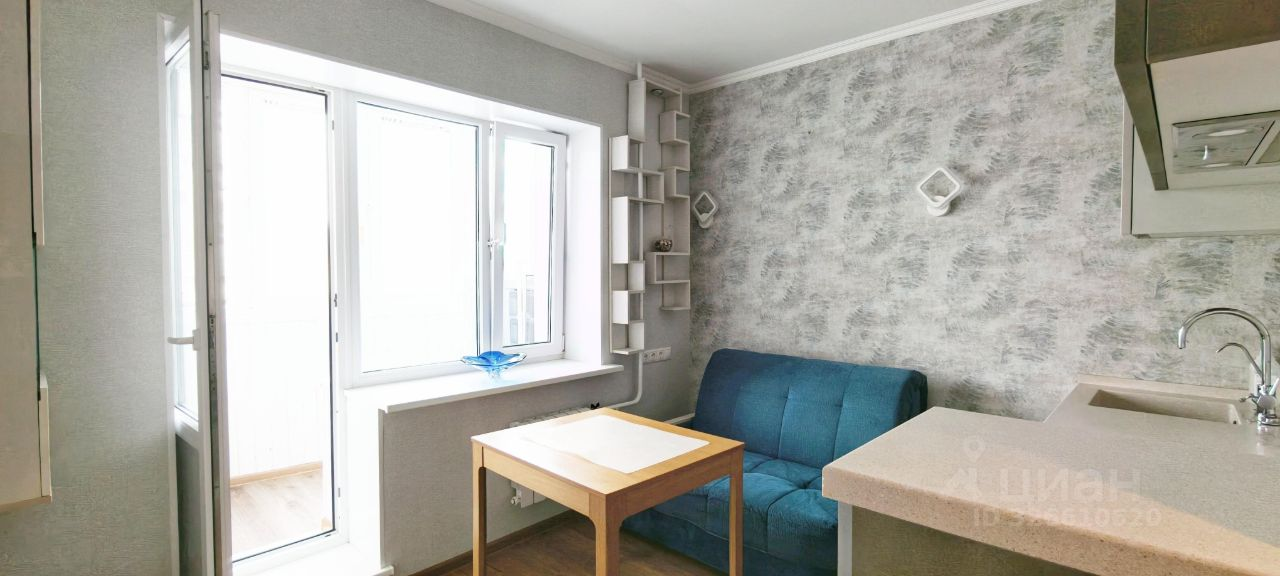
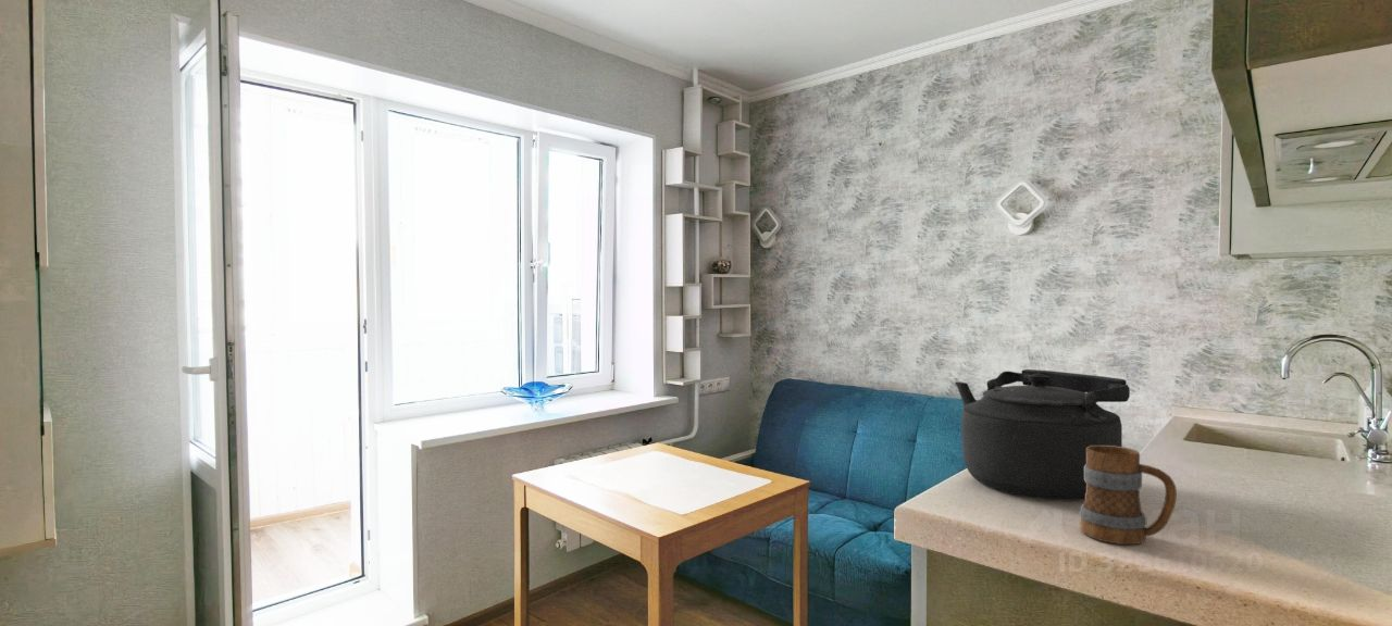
+ kettle [954,368,1131,501]
+ mug [1079,446,1178,546]
